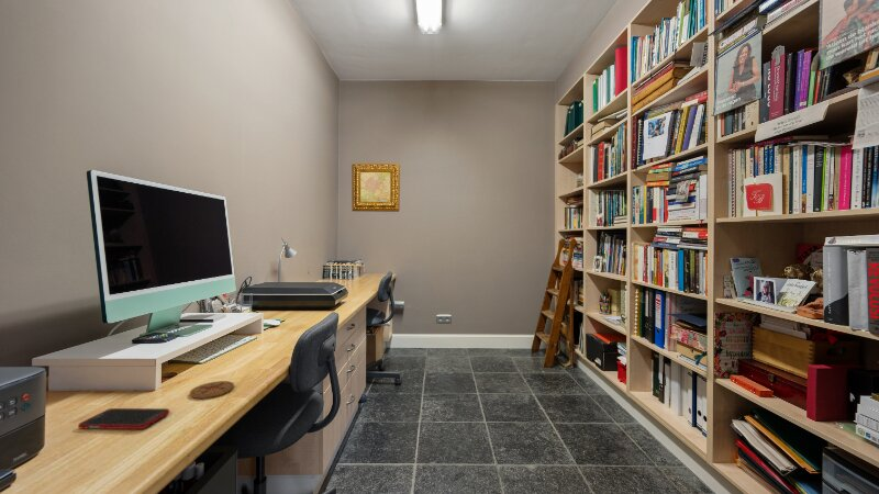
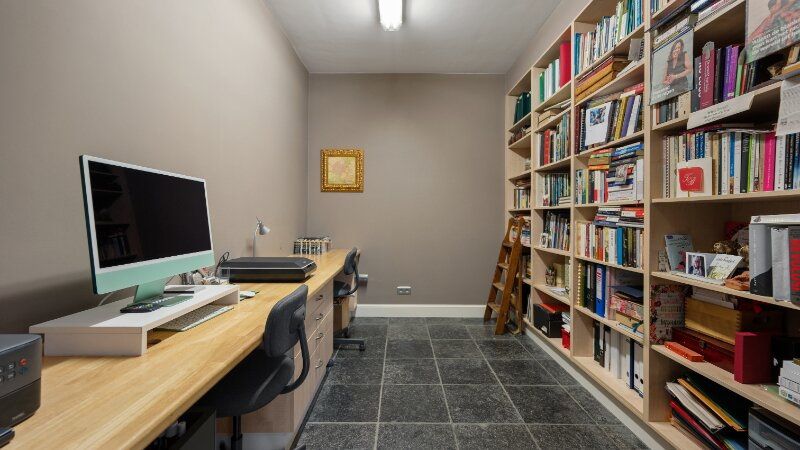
- coaster [189,380,235,400]
- cell phone [77,407,170,430]
